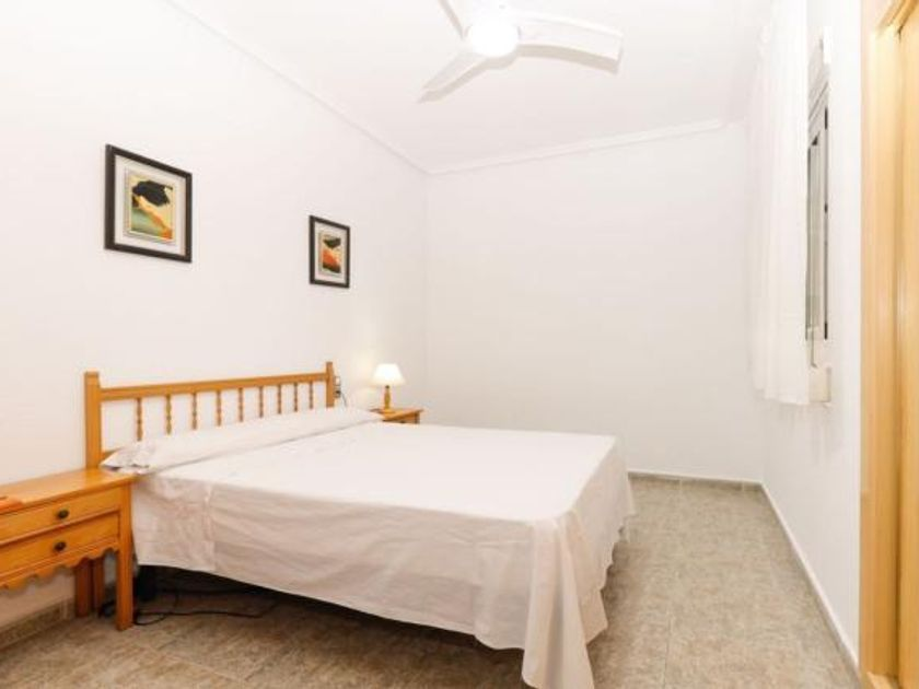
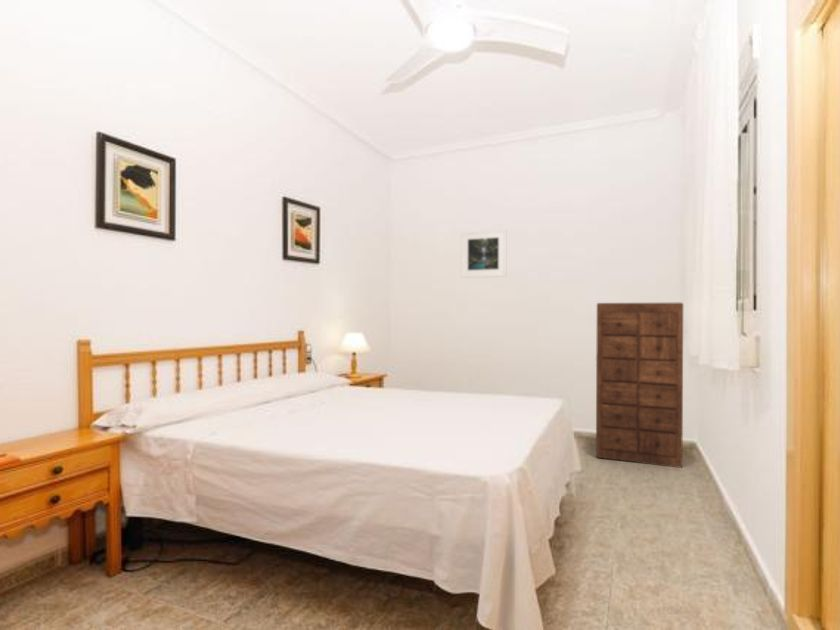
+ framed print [460,228,507,279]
+ dresser [595,302,684,469]
